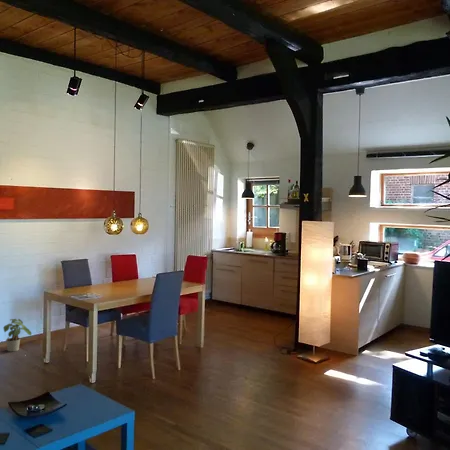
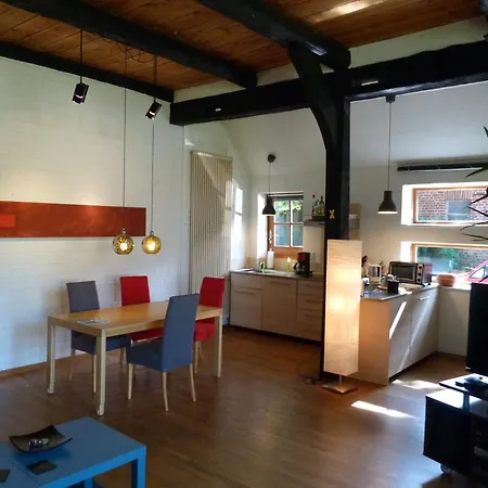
- potted plant [2,318,32,352]
